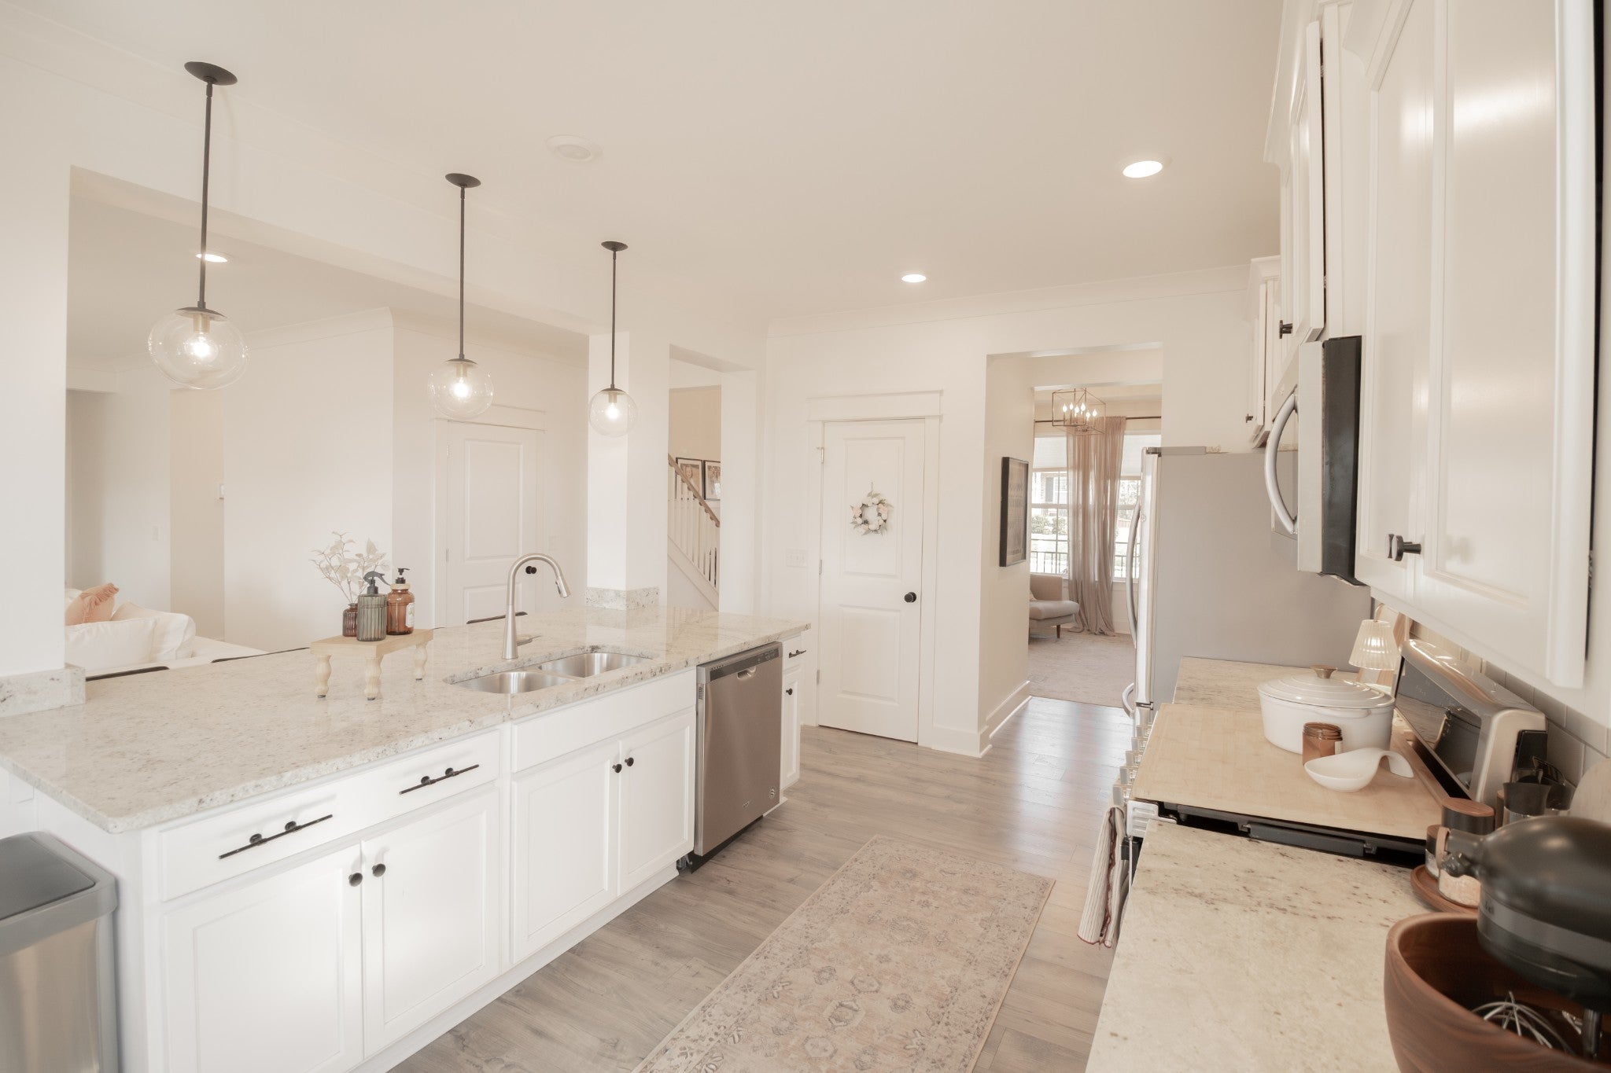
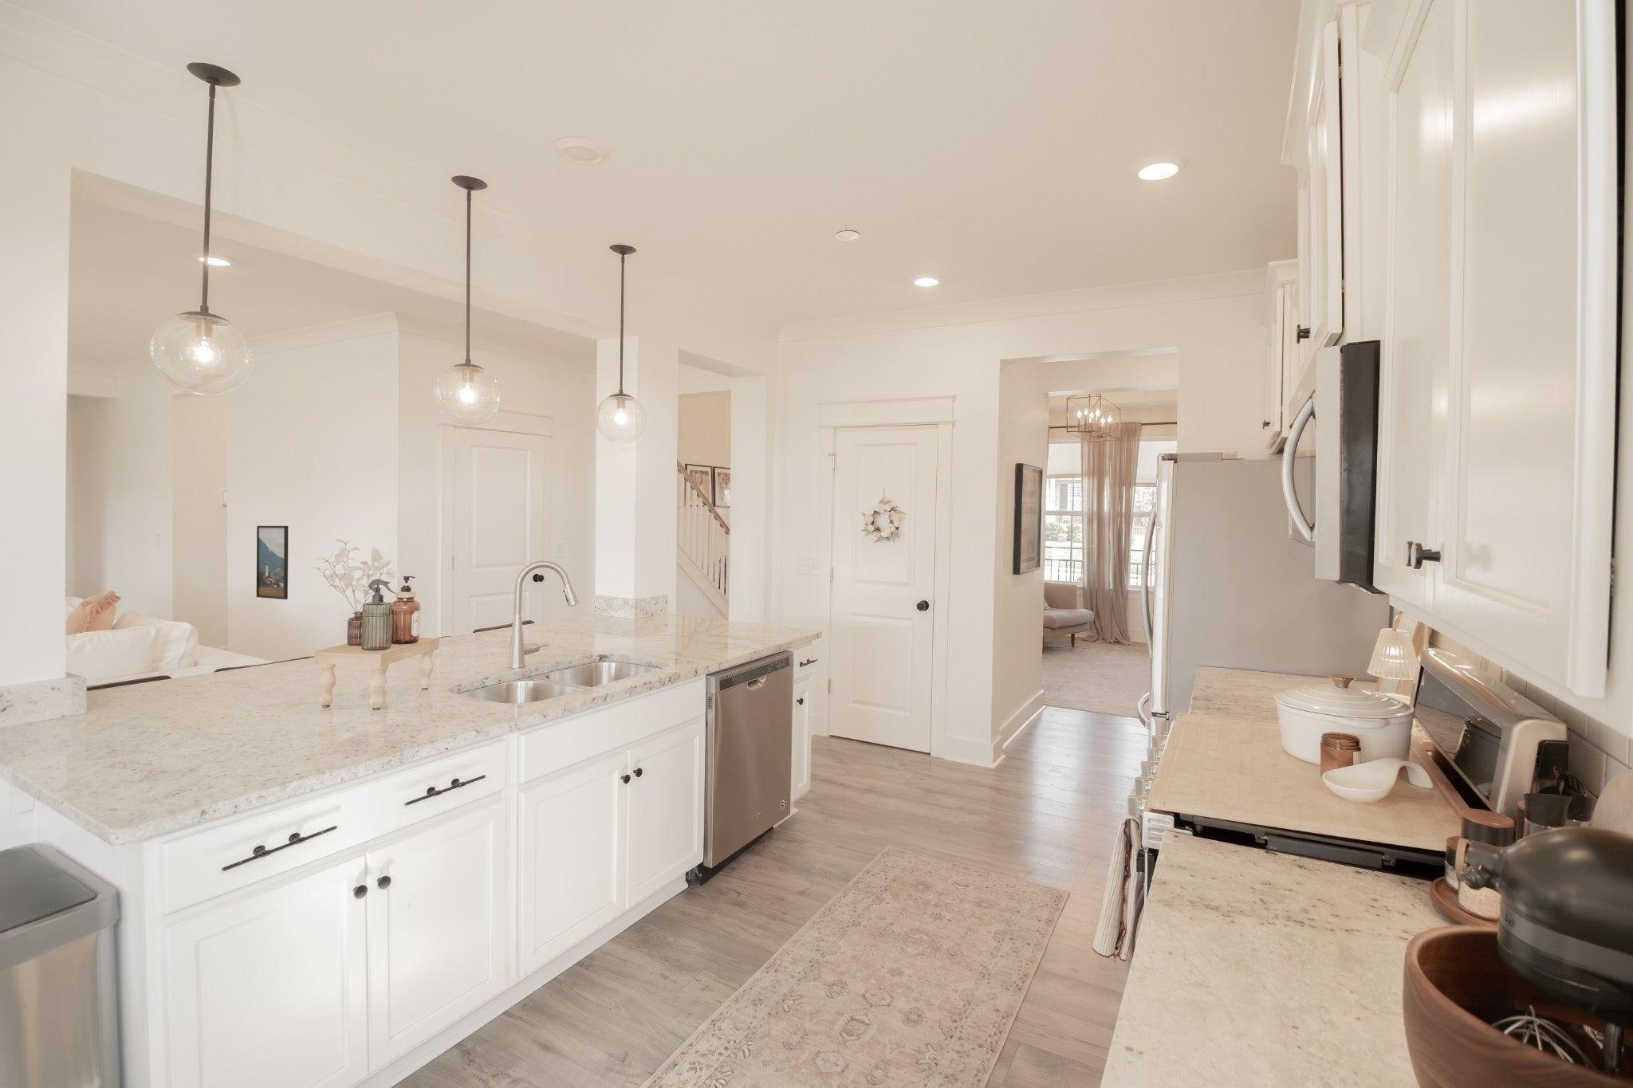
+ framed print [256,526,289,600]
+ recessed light [835,226,861,243]
